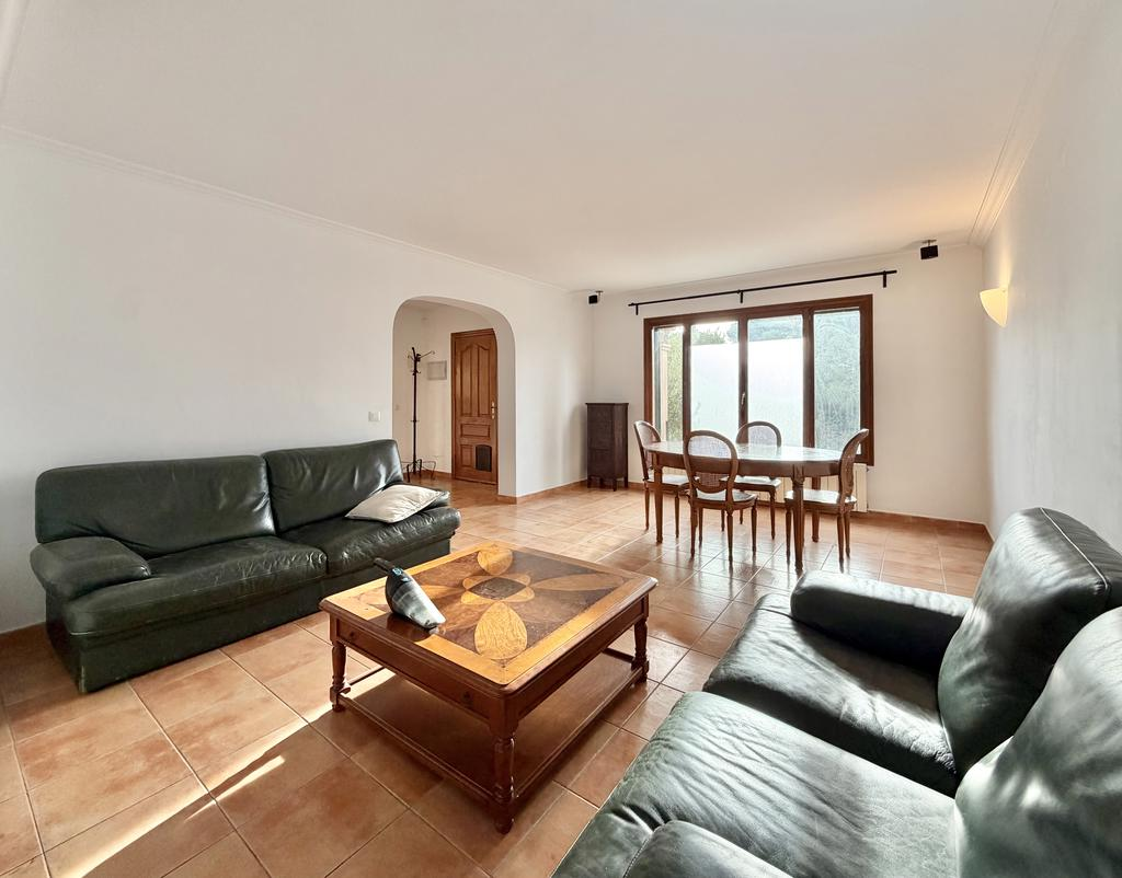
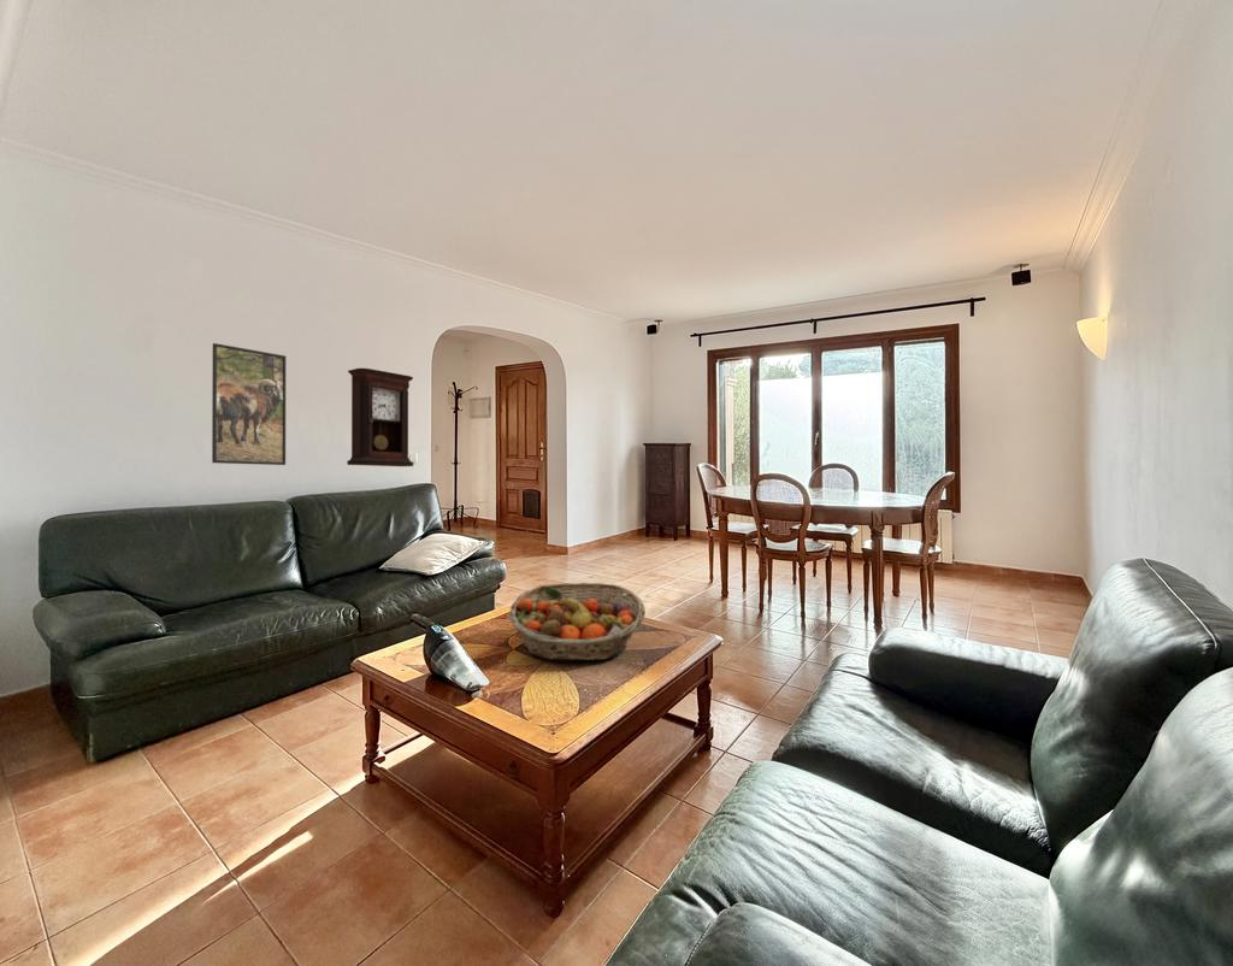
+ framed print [211,342,287,466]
+ fruit basket [507,582,647,661]
+ pendulum clock [346,367,415,467]
